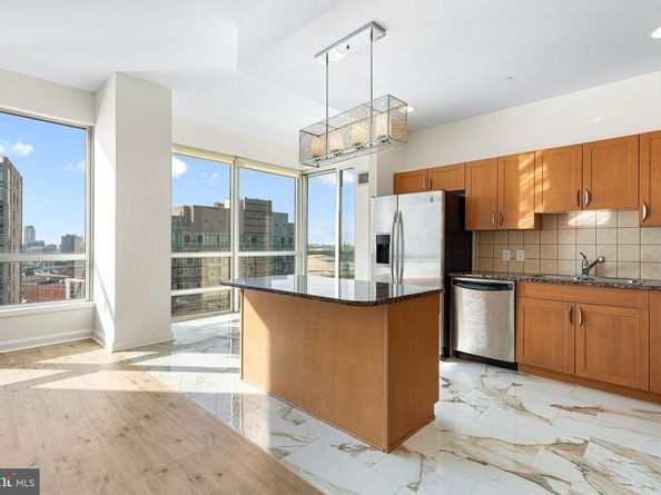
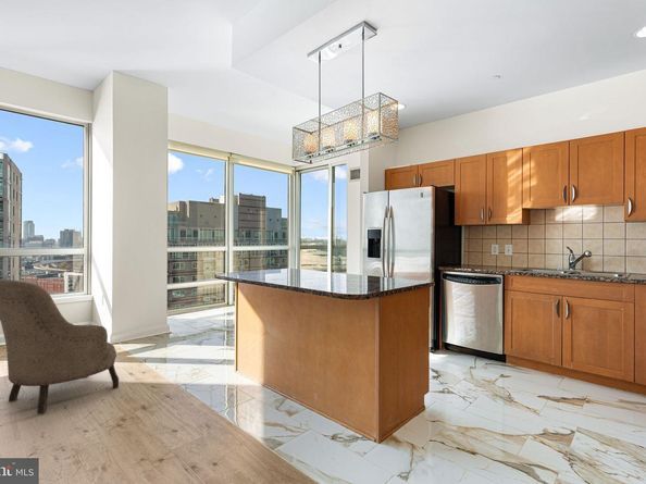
+ armchair [0,278,120,415]
